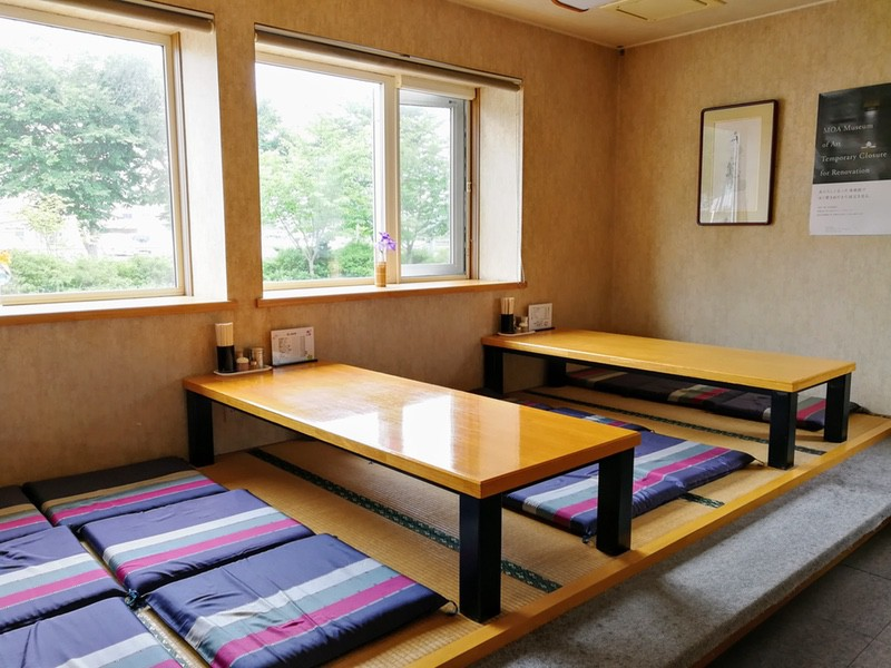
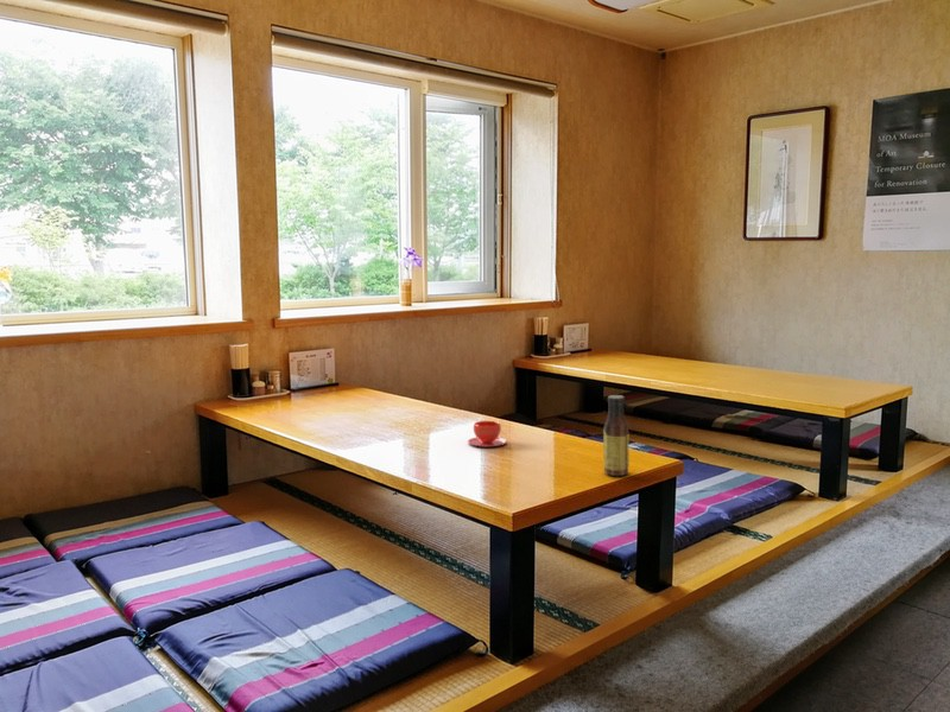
+ teacup [467,420,507,449]
+ sauce bottle [602,394,631,477]
